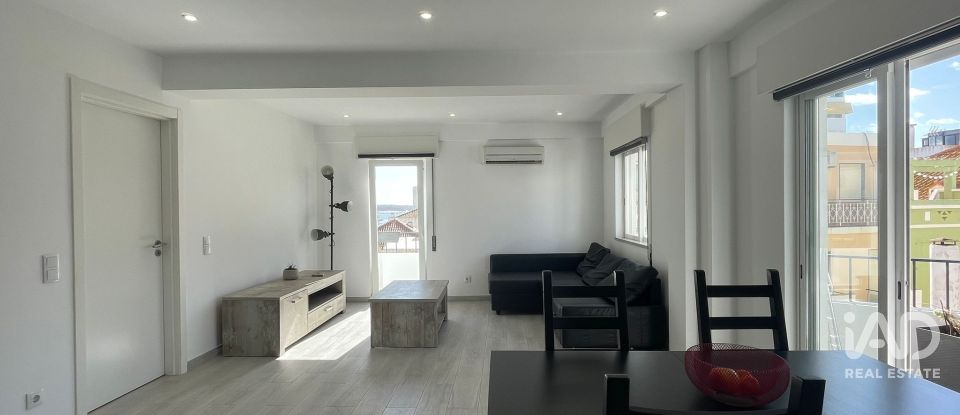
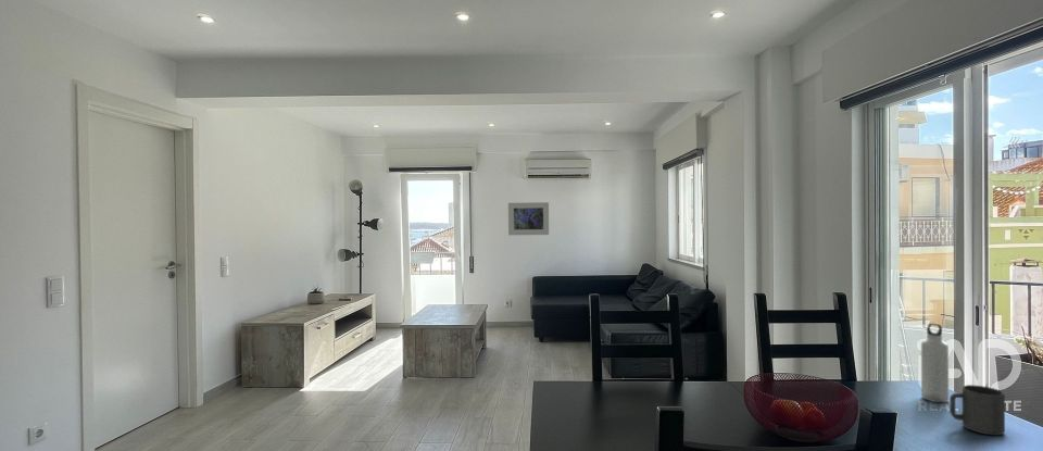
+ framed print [507,201,550,236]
+ water bottle [920,322,950,403]
+ mug [948,384,1006,436]
